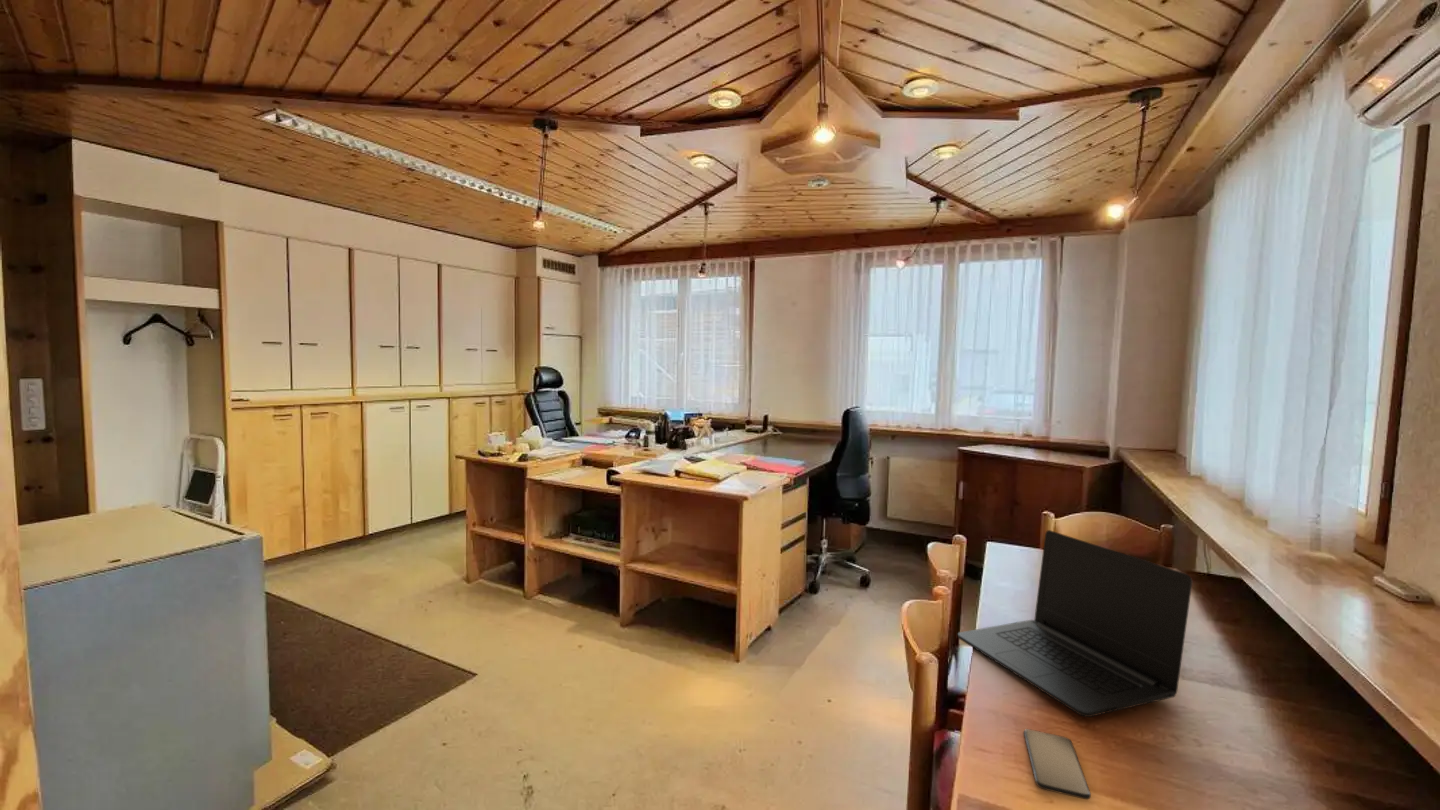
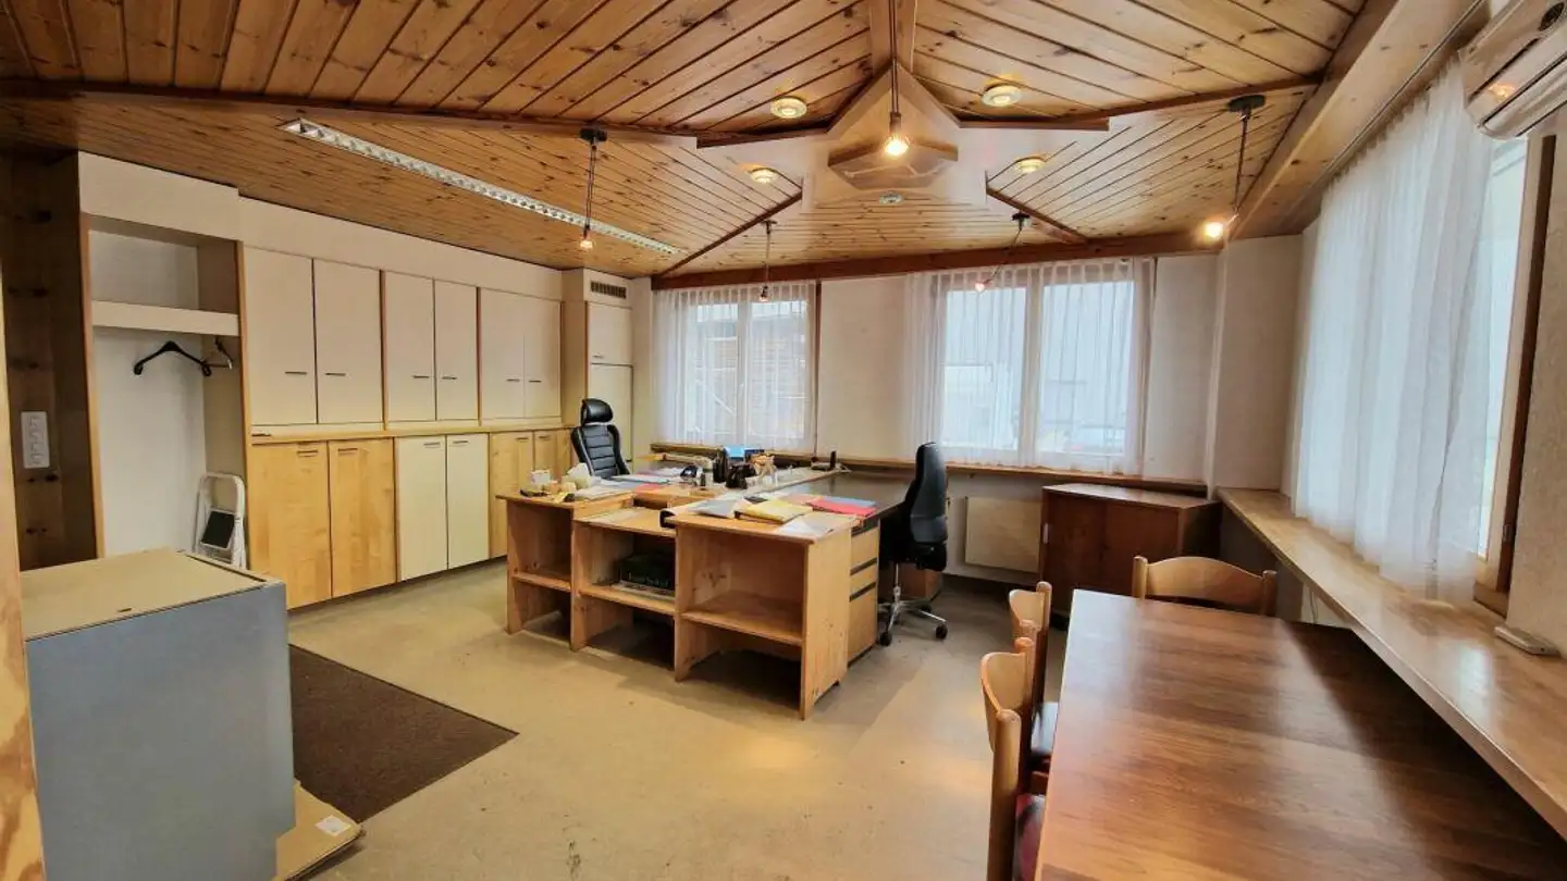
- smartphone [1023,728,1092,800]
- laptop [957,529,1193,718]
